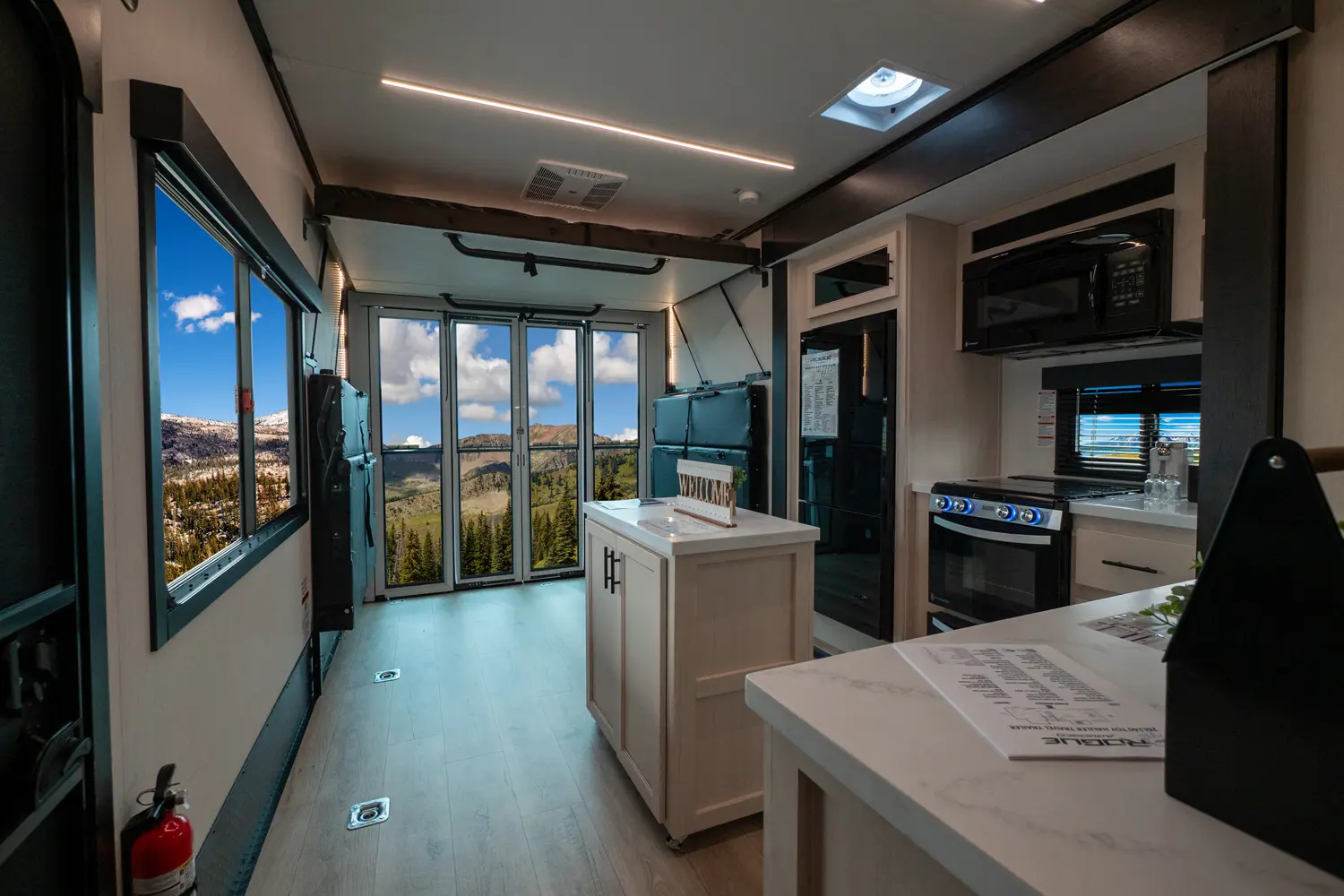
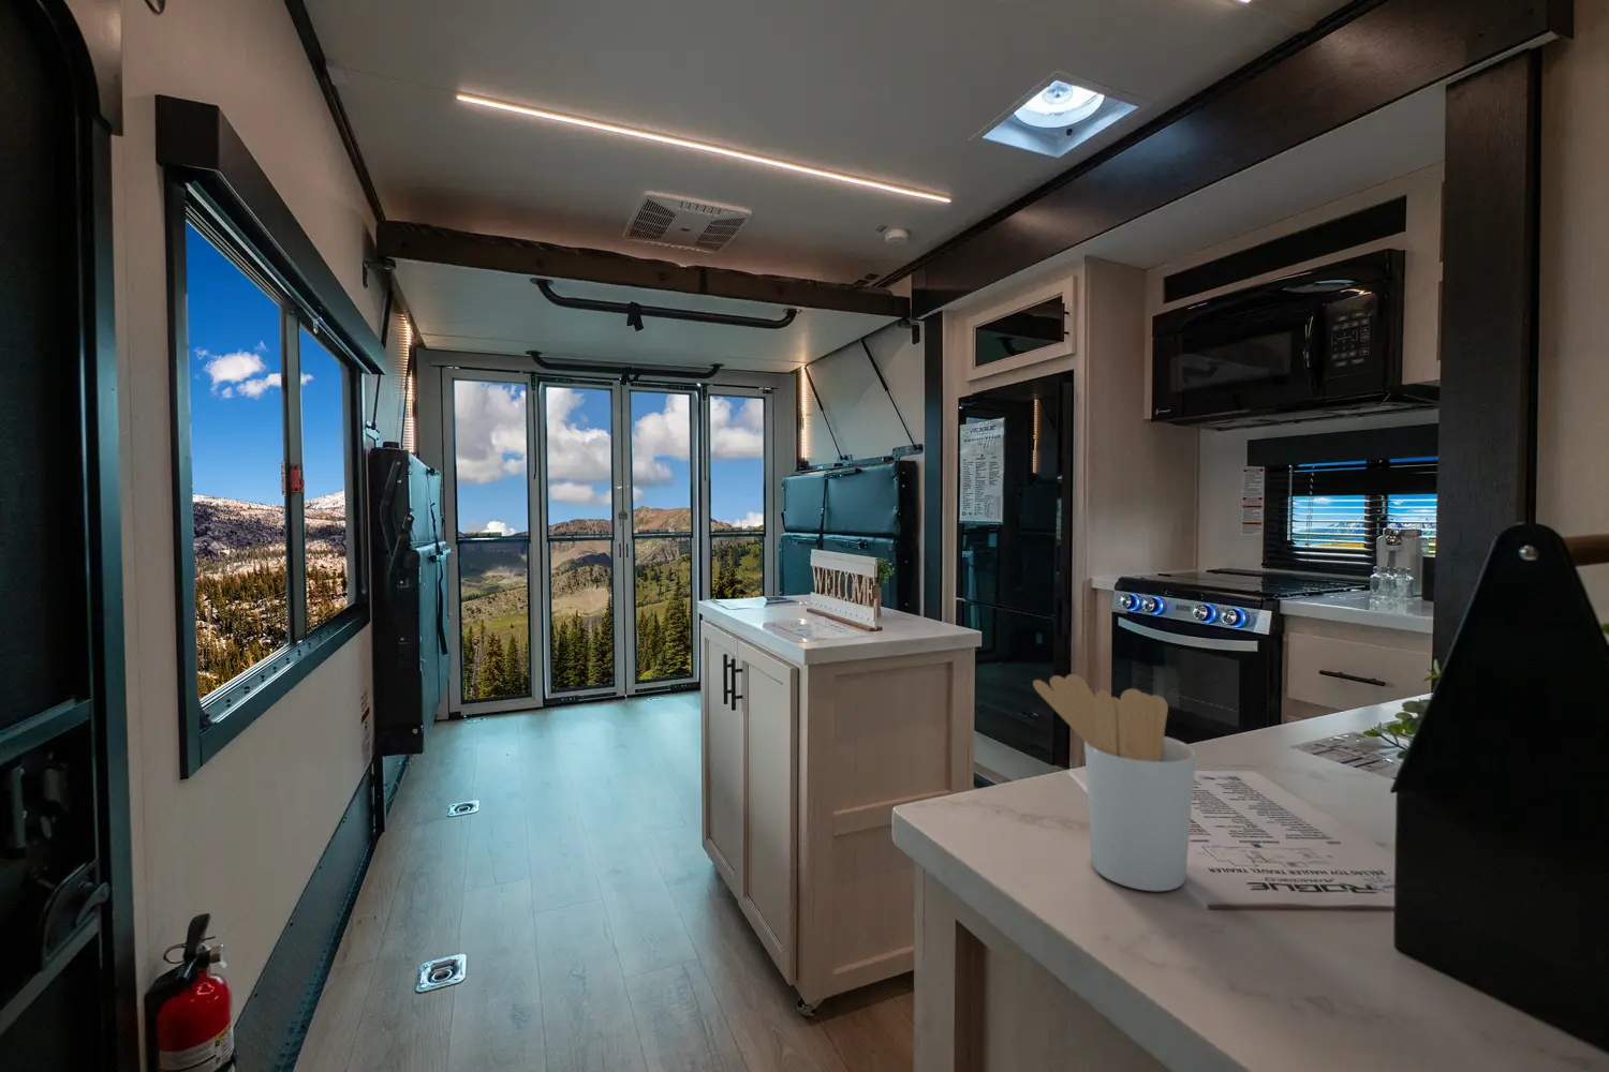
+ utensil holder [1032,674,1197,891]
